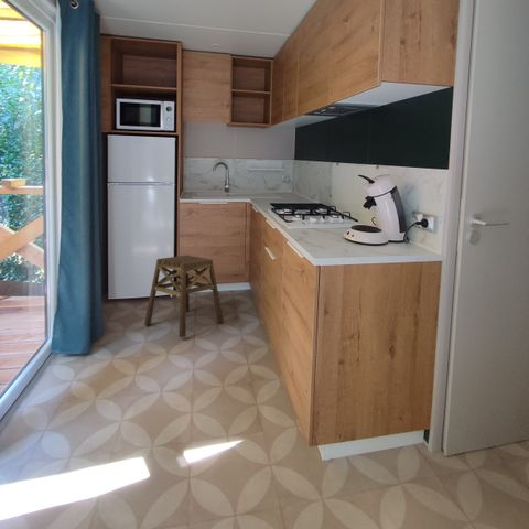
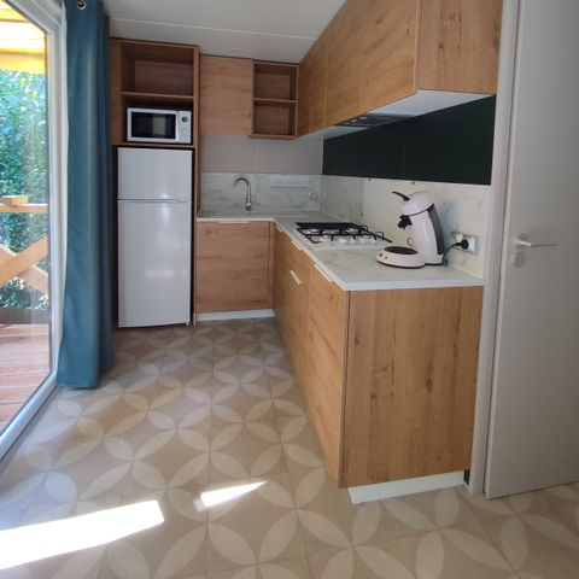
- stool [143,255,225,338]
